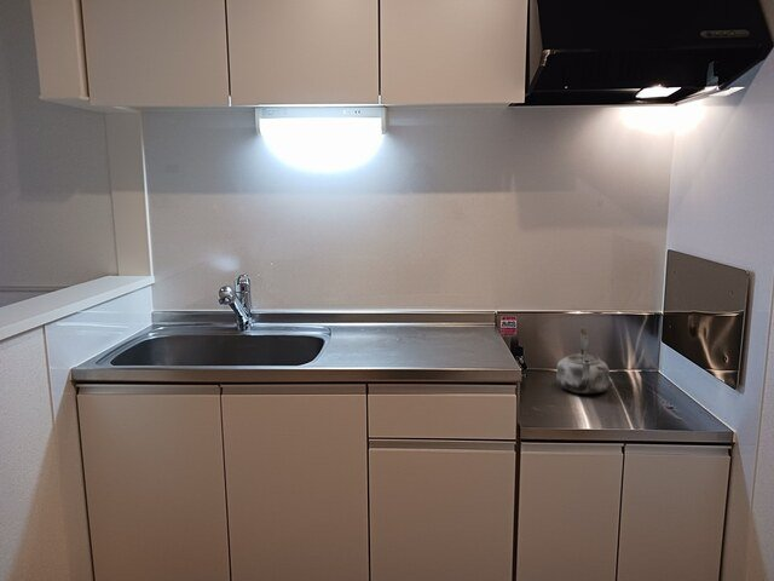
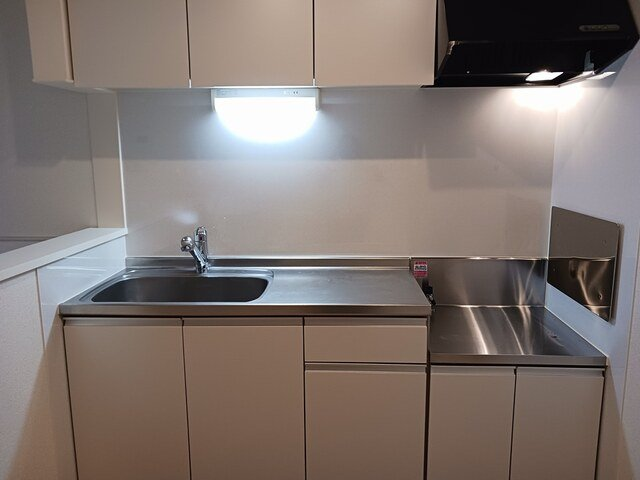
- kettle [555,326,611,395]
